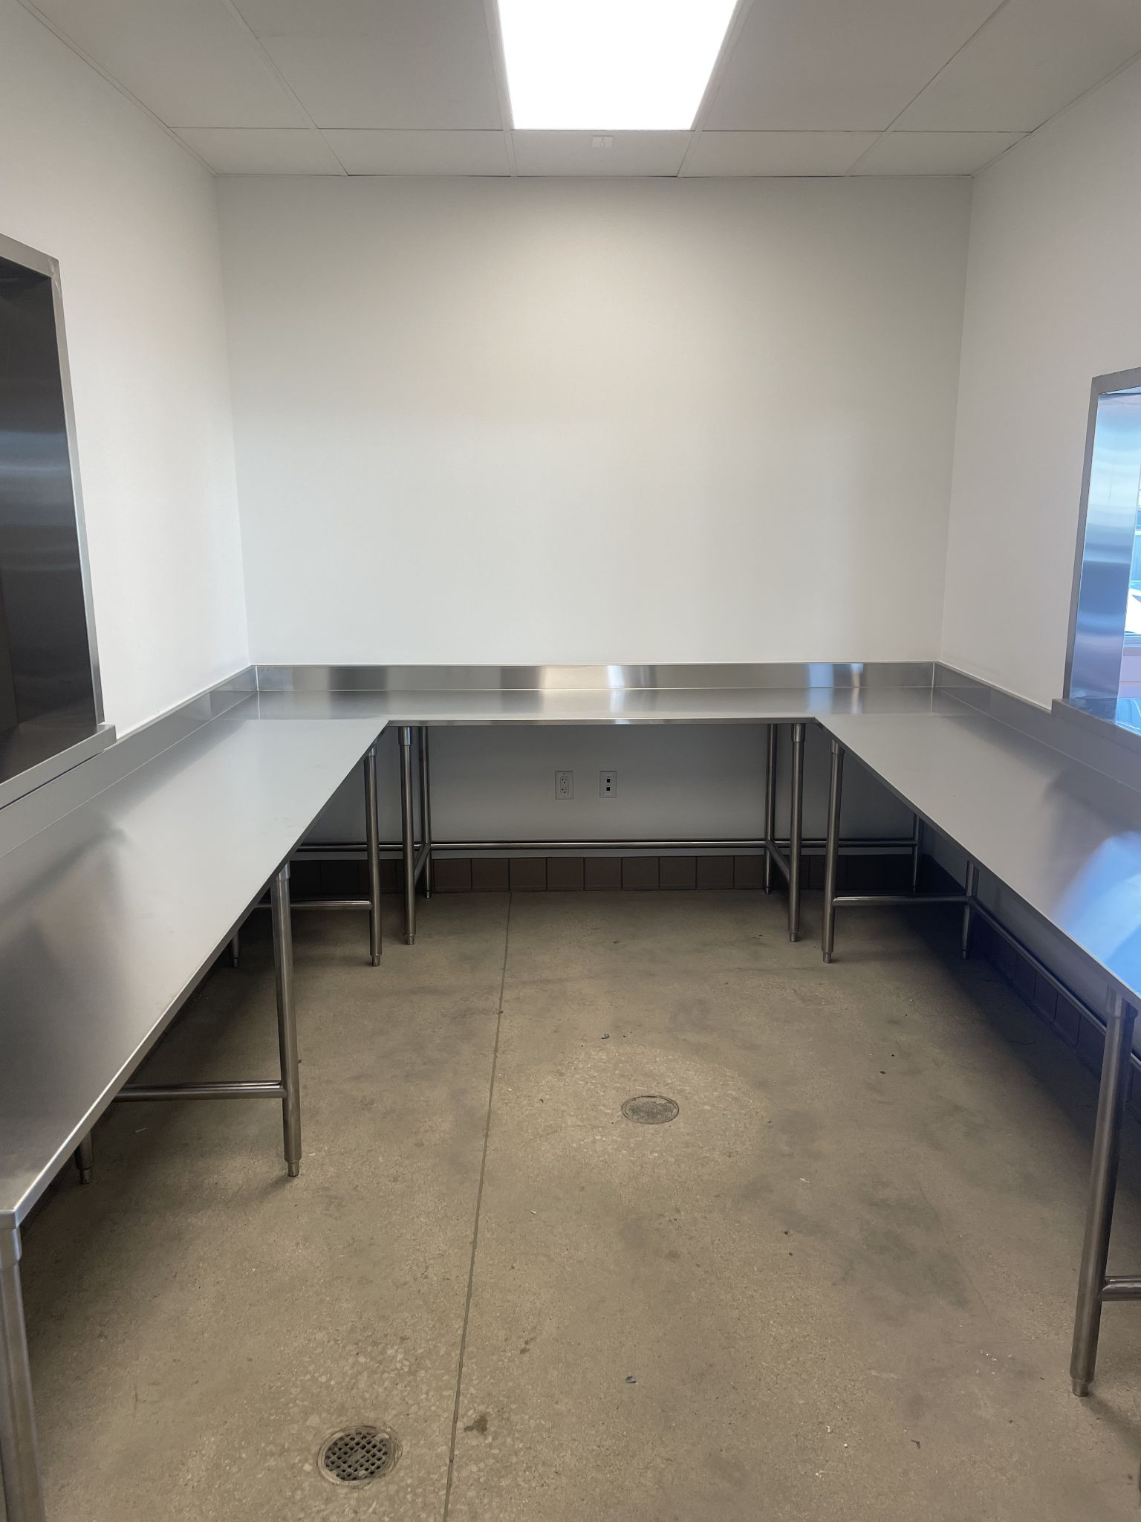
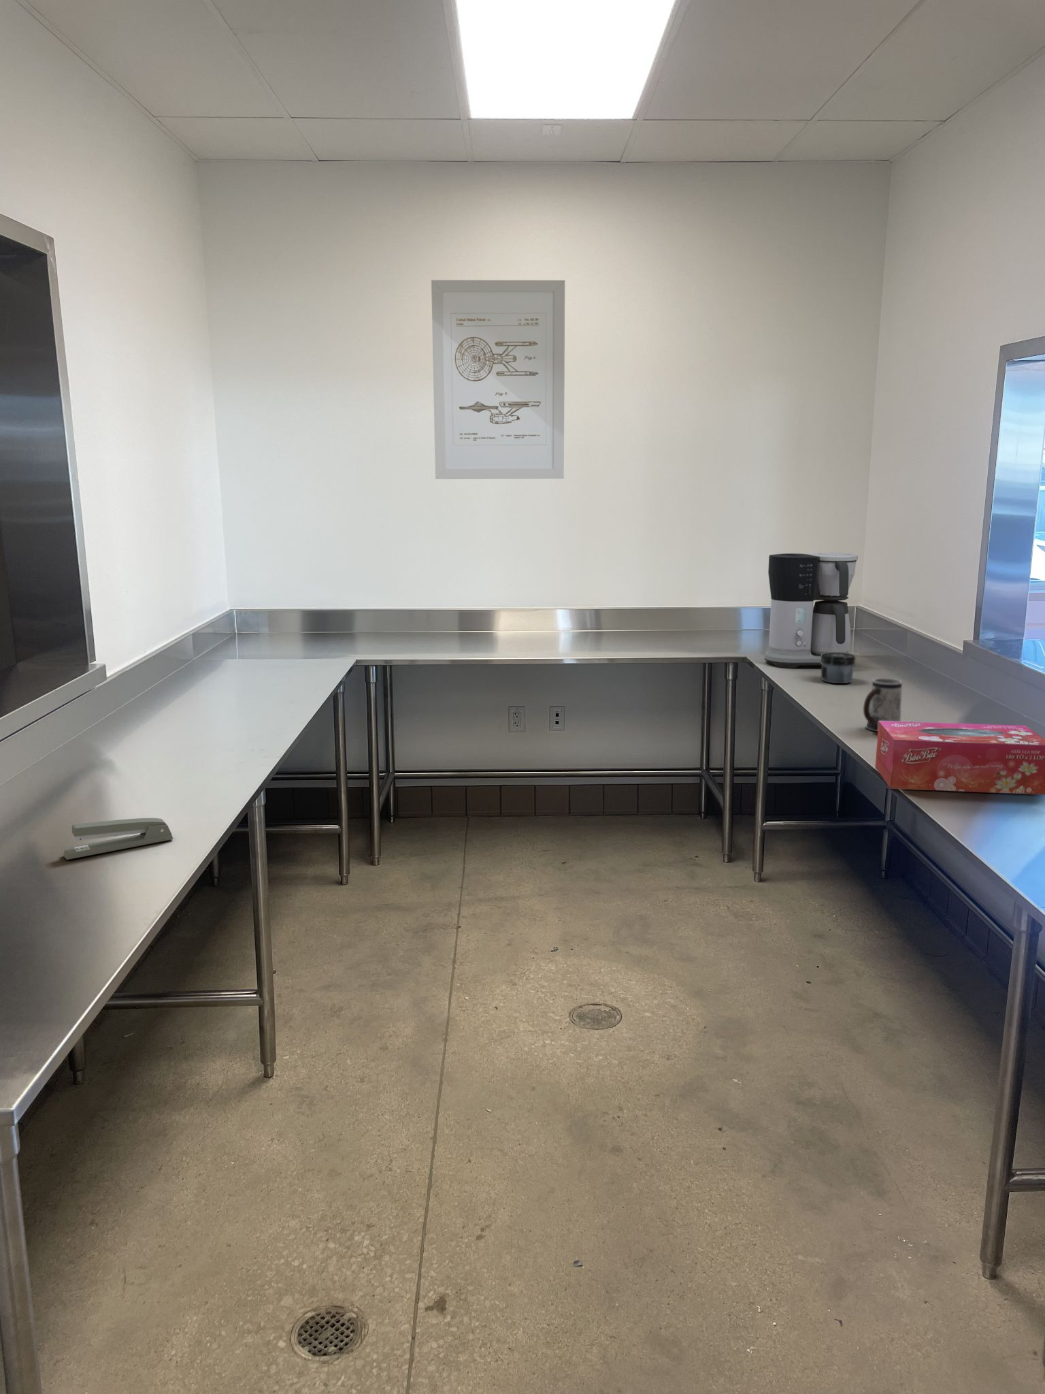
+ mug [863,677,902,732]
+ coffee maker [763,552,858,668]
+ stapler [64,818,175,861]
+ jar [820,652,856,684]
+ tissue box [875,721,1045,796]
+ wall art [430,279,565,480]
